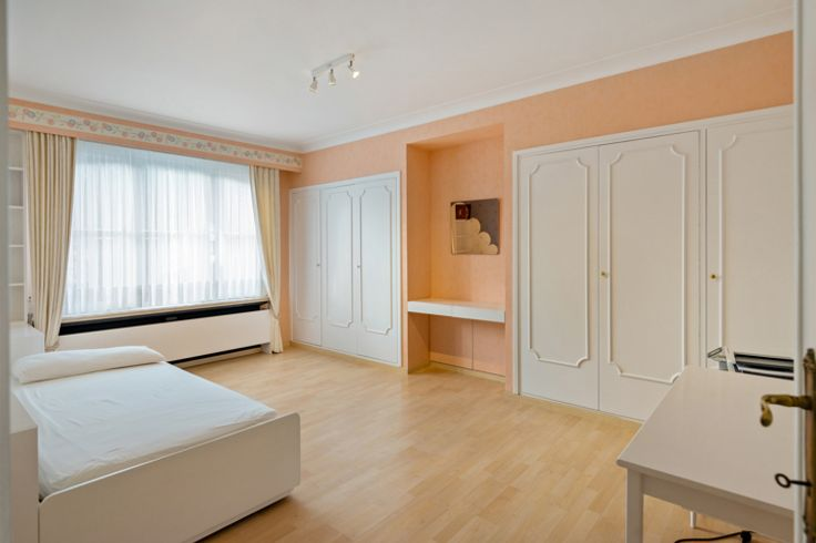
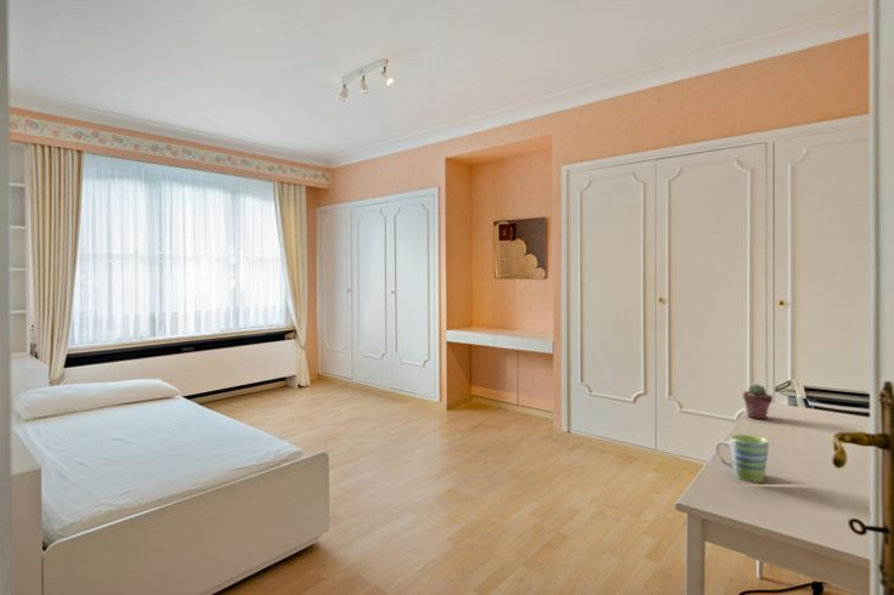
+ mug [714,433,770,483]
+ potted succulent [742,382,774,420]
